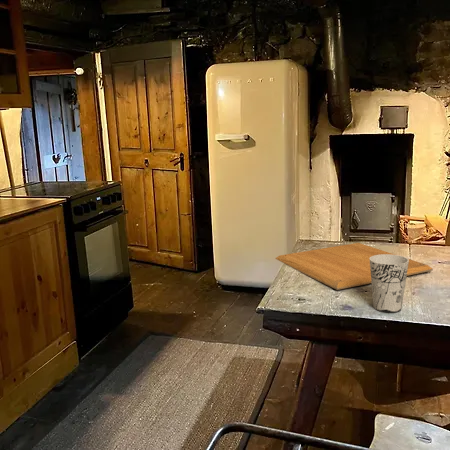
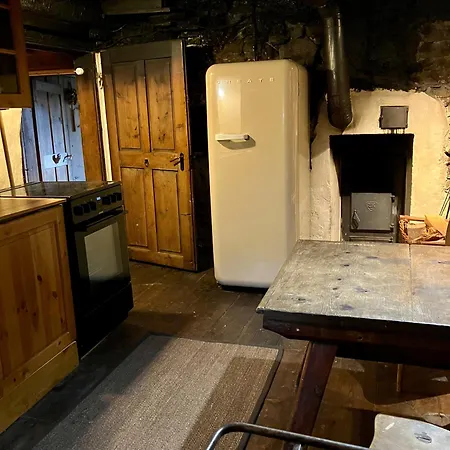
- chopping board [275,242,434,291]
- cup [369,254,409,313]
